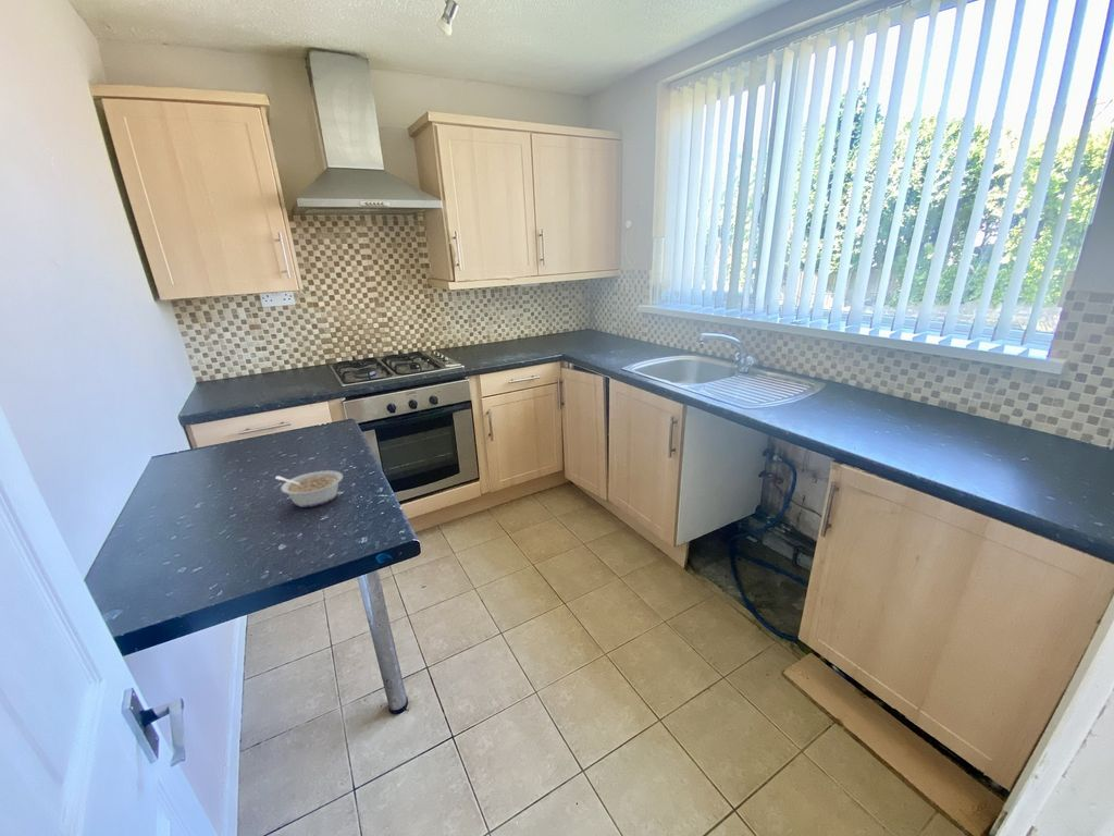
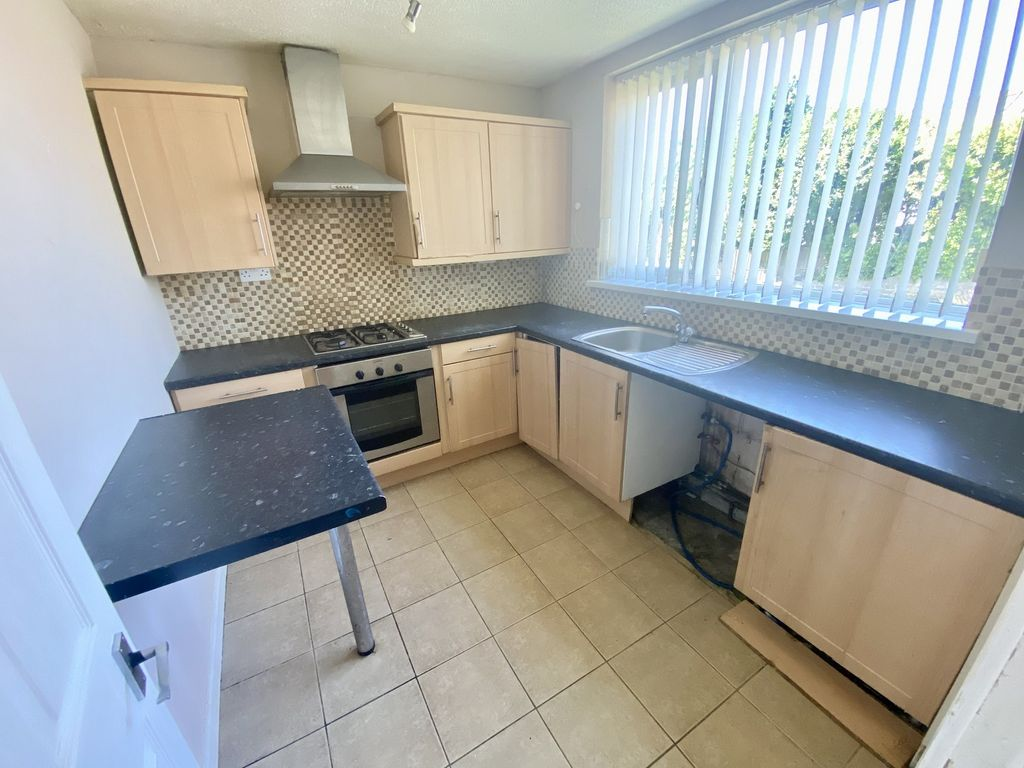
- legume [274,469,344,508]
